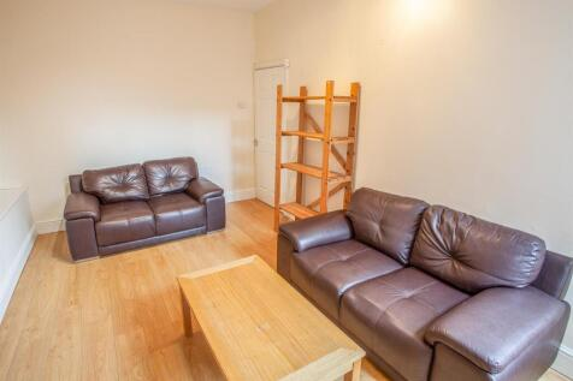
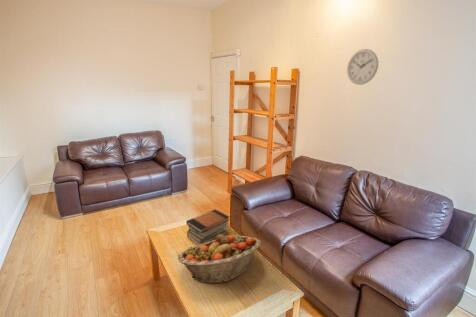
+ fruit basket [177,234,262,284]
+ book stack [185,208,231,246]
+ wall clock [346,48,379,86]
